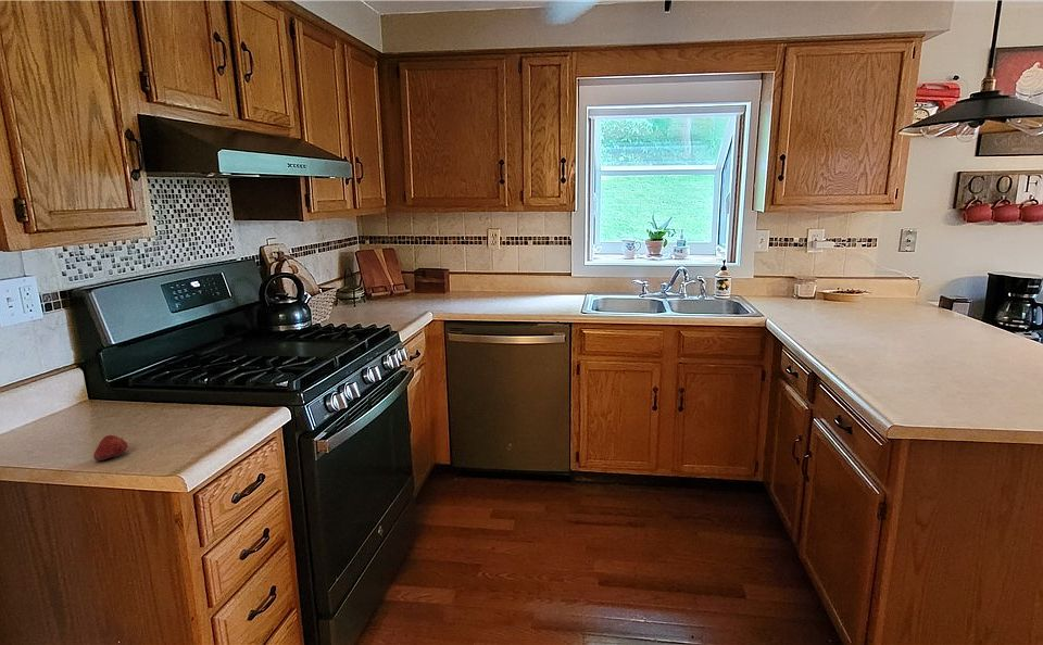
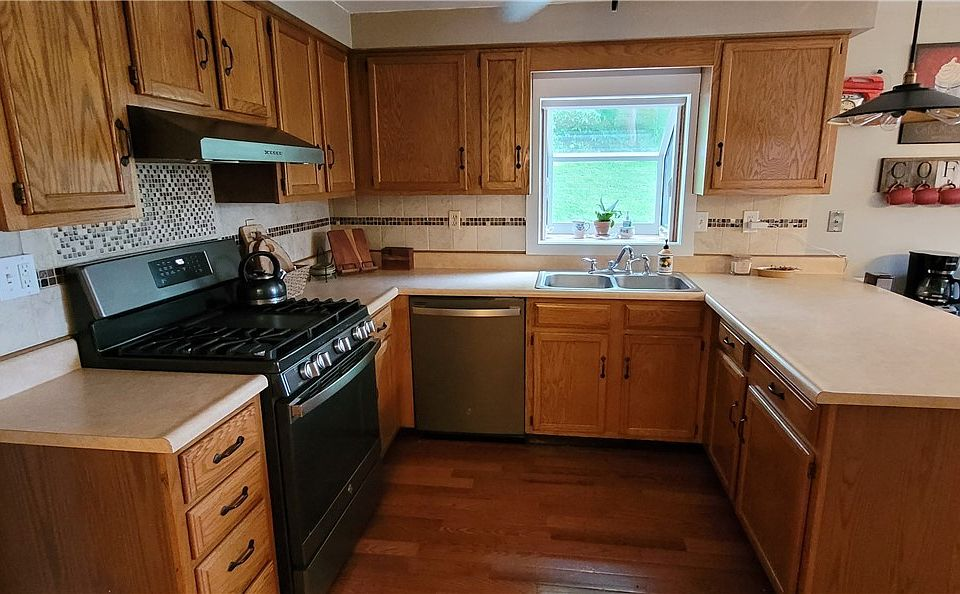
- fruit [92,434,128,461]
